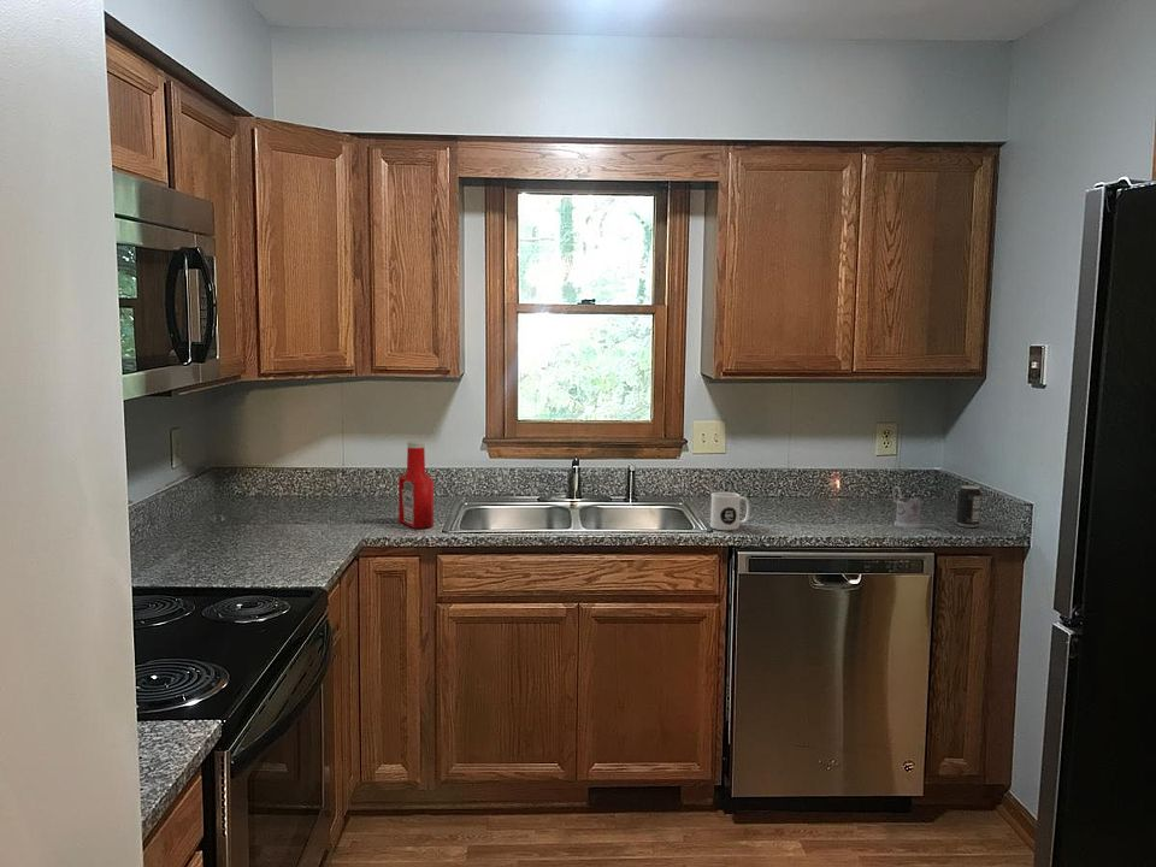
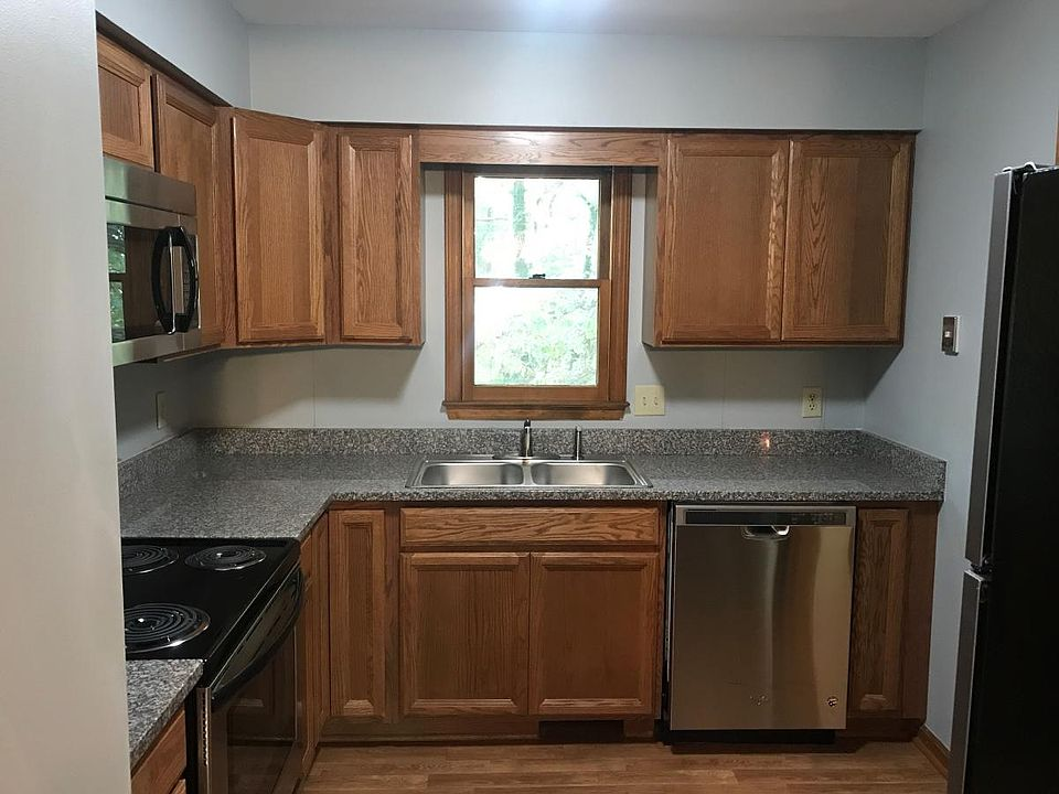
- tea glass holder [892,485,922,529]
- mug [709,491,751,531]
- soap bottle [397,440,435,530]
- beverage can [955,484,983,529]
